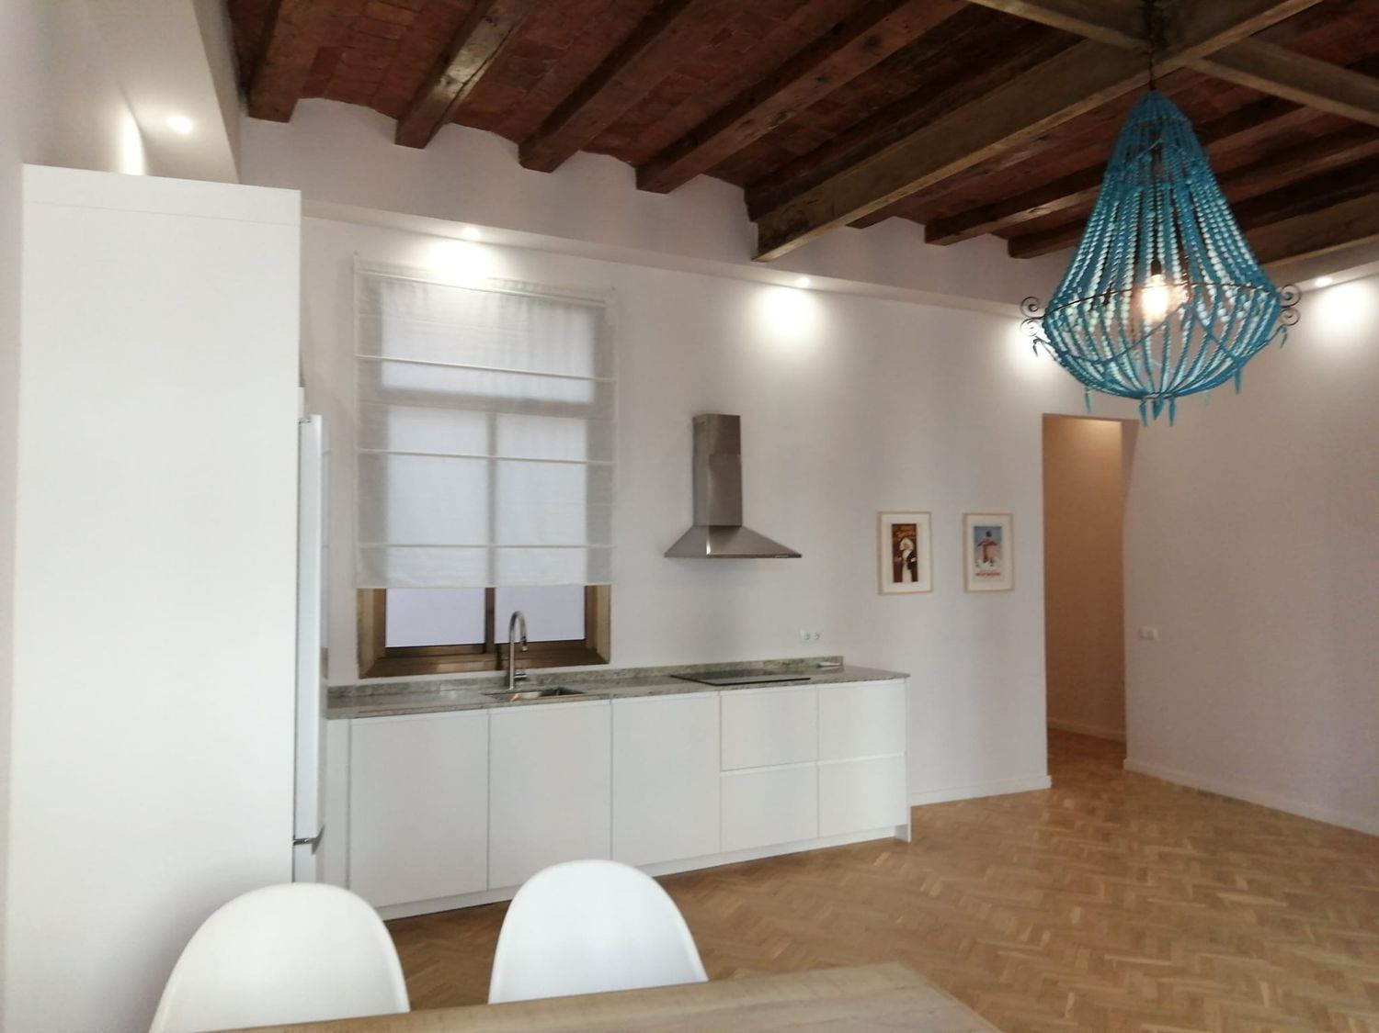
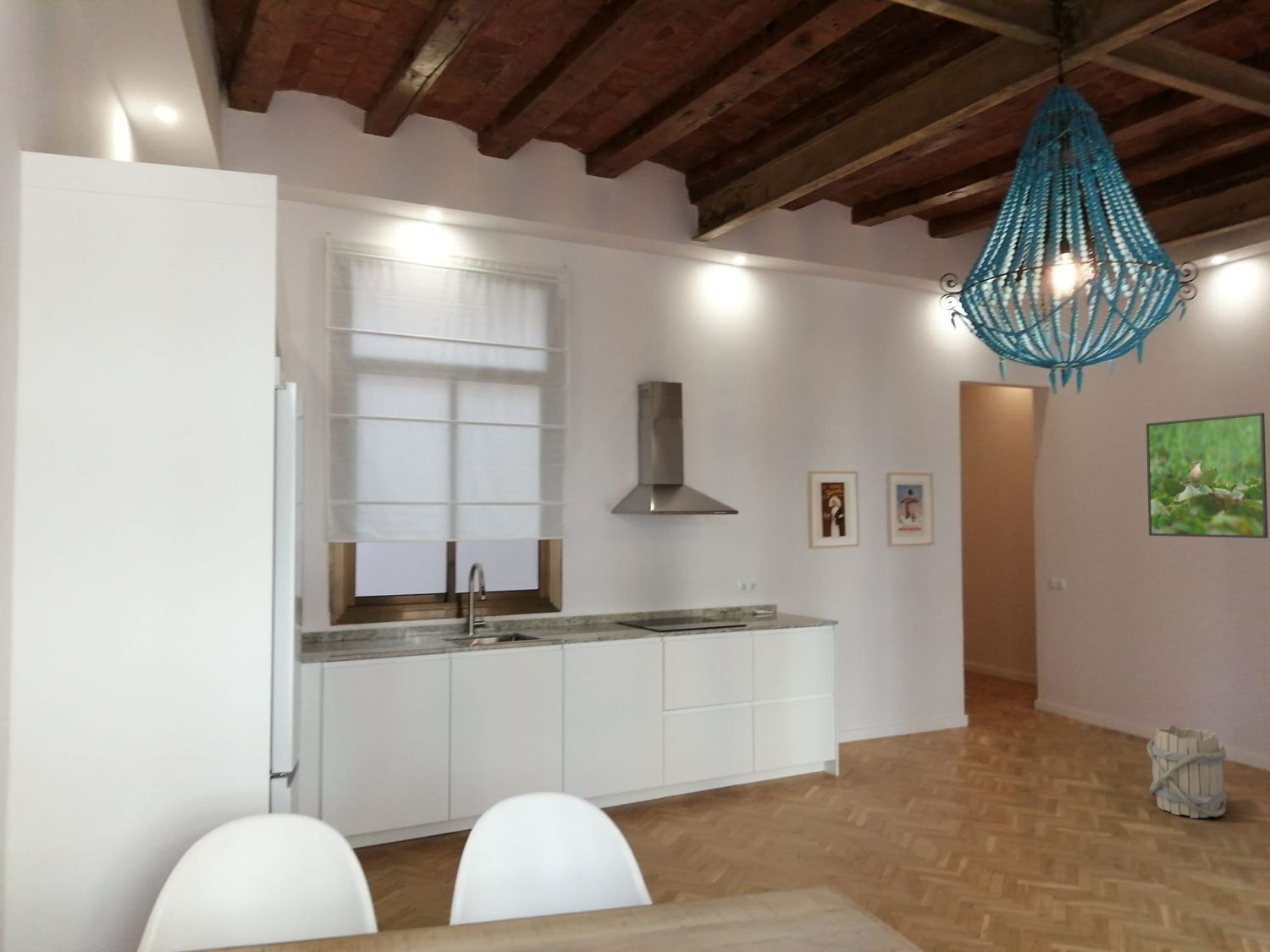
+ bucket [1146,724,1229,819]
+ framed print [1146,412,1269,539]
